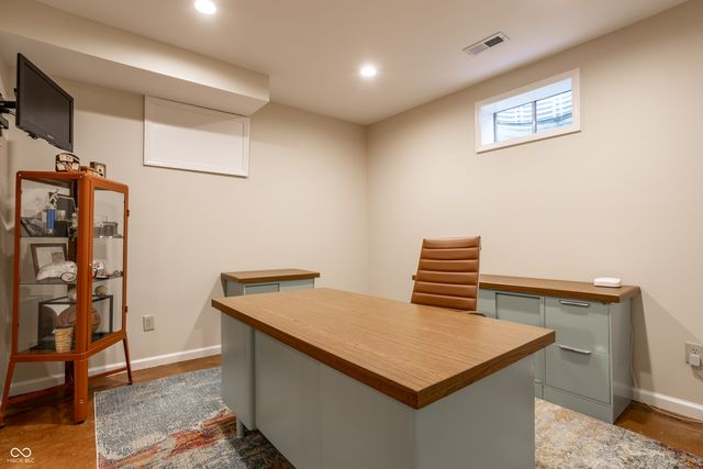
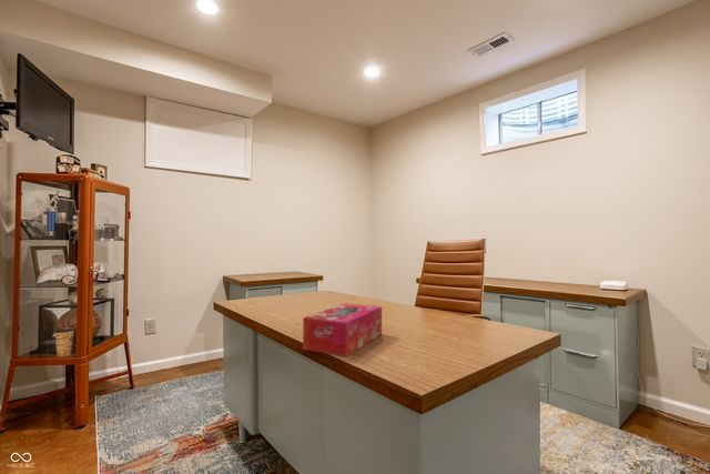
+ tissue box [302,302,383,357]
